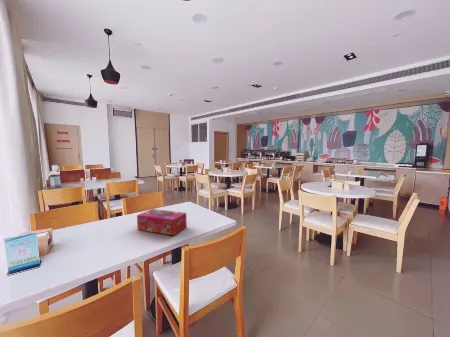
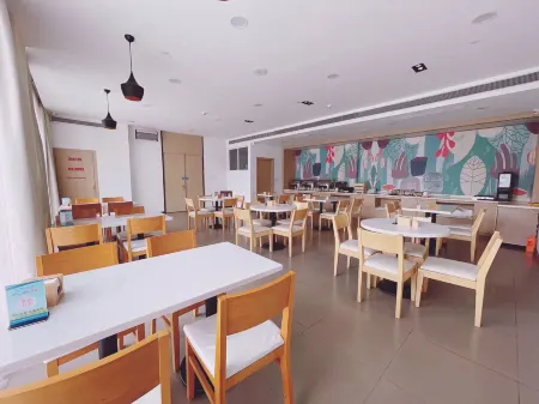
- tissue box [136,208,188,236]
